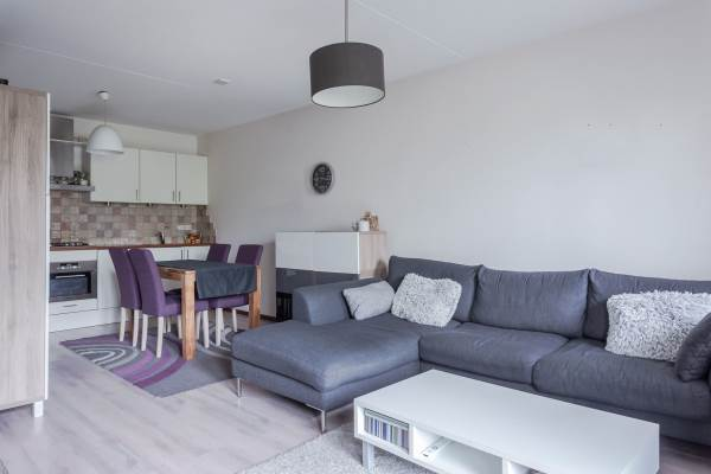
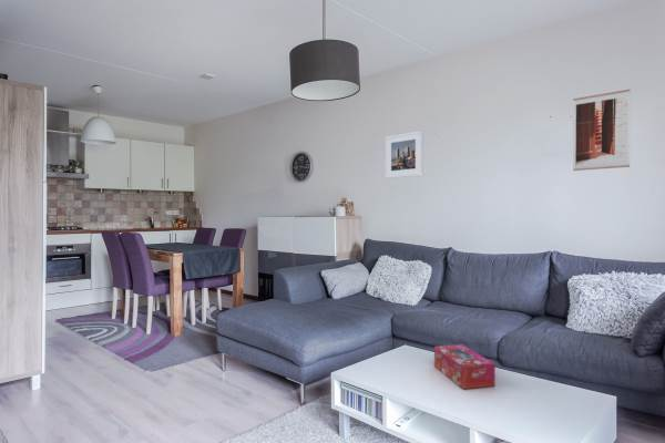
+ wall art [572,89,632,172]
+ tissue box [433,343,497,390]
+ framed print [385,130,423,179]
